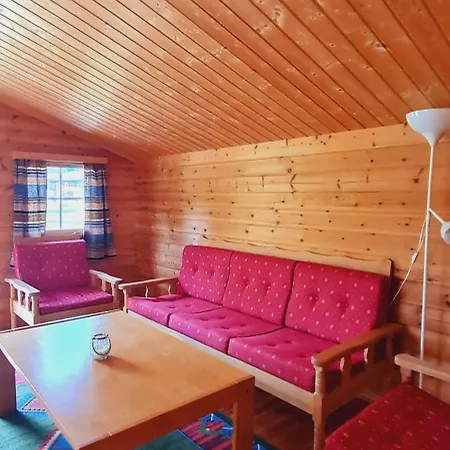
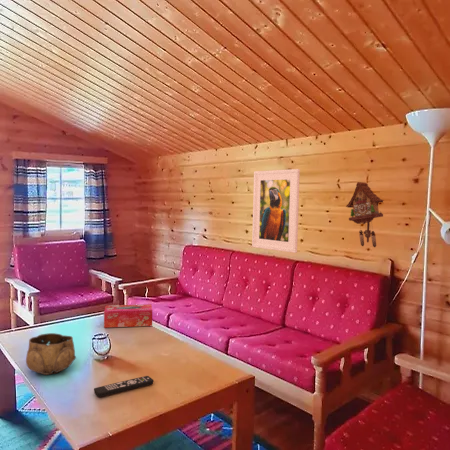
+ tissue box [103,303,153,329]
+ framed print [251,168,301,254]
+ remote control [93,375,155,398]
+ cuckoo clock [345,181,385,248]
+ decorative bowl [25,332,77,376]
